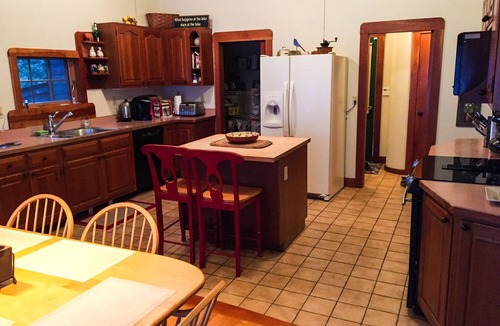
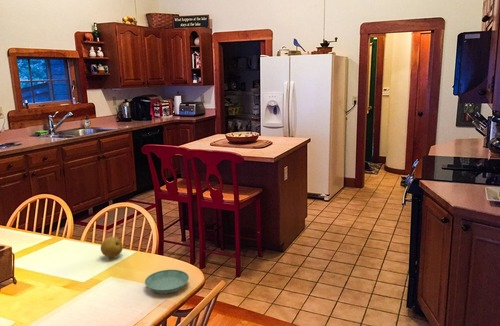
+ fruit [100,236,124,258]
+ saucer [144,269,190,295]
